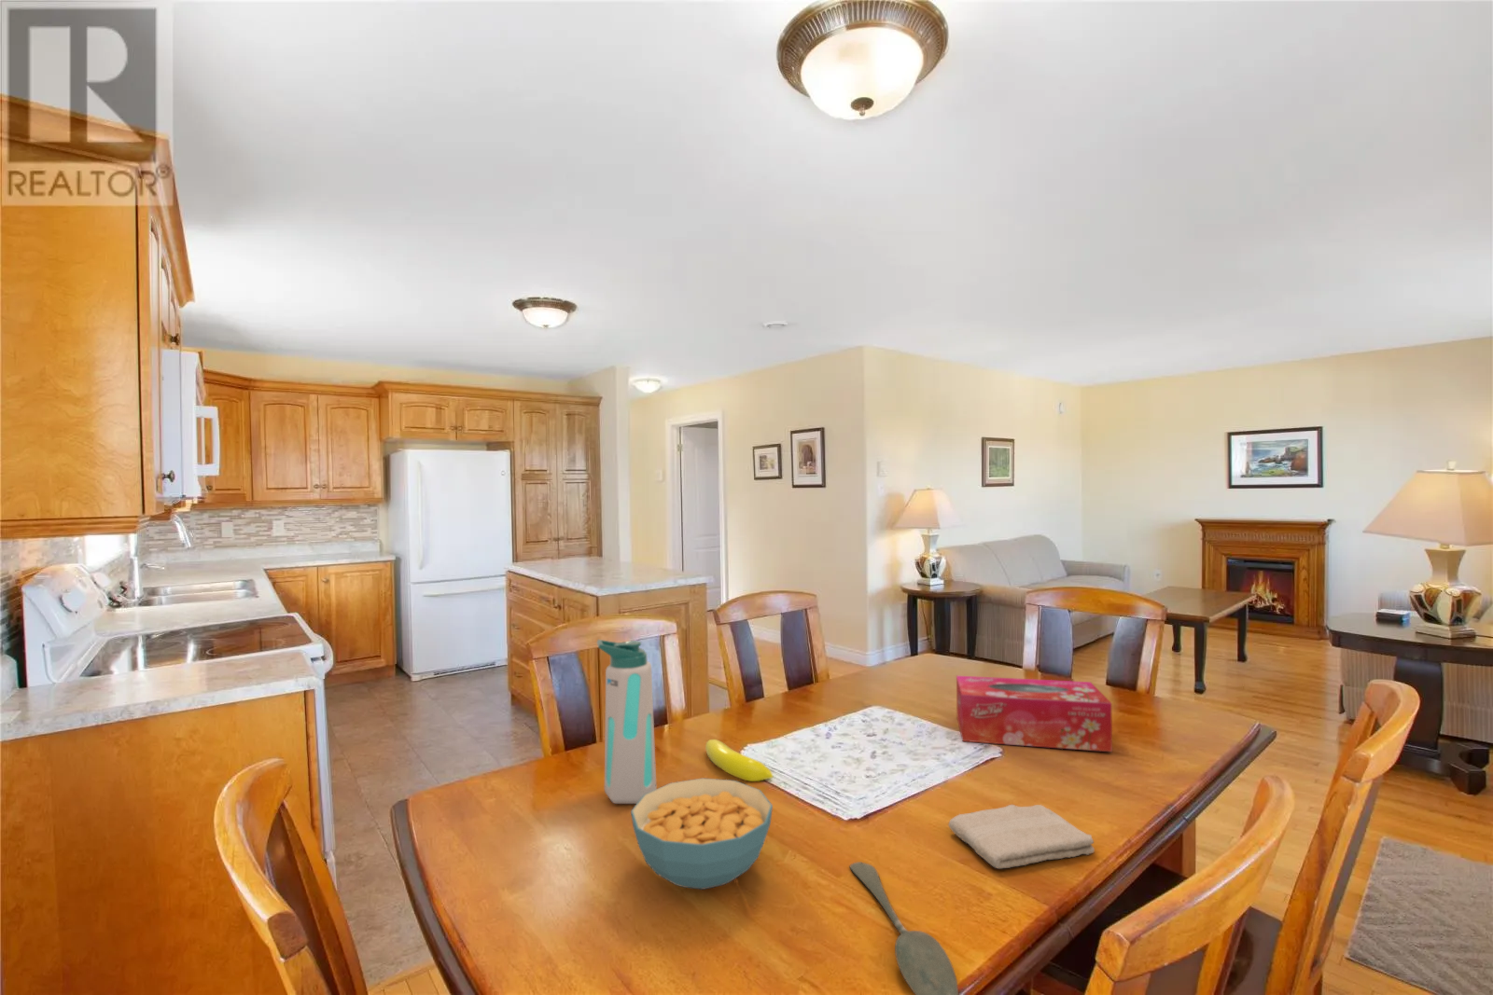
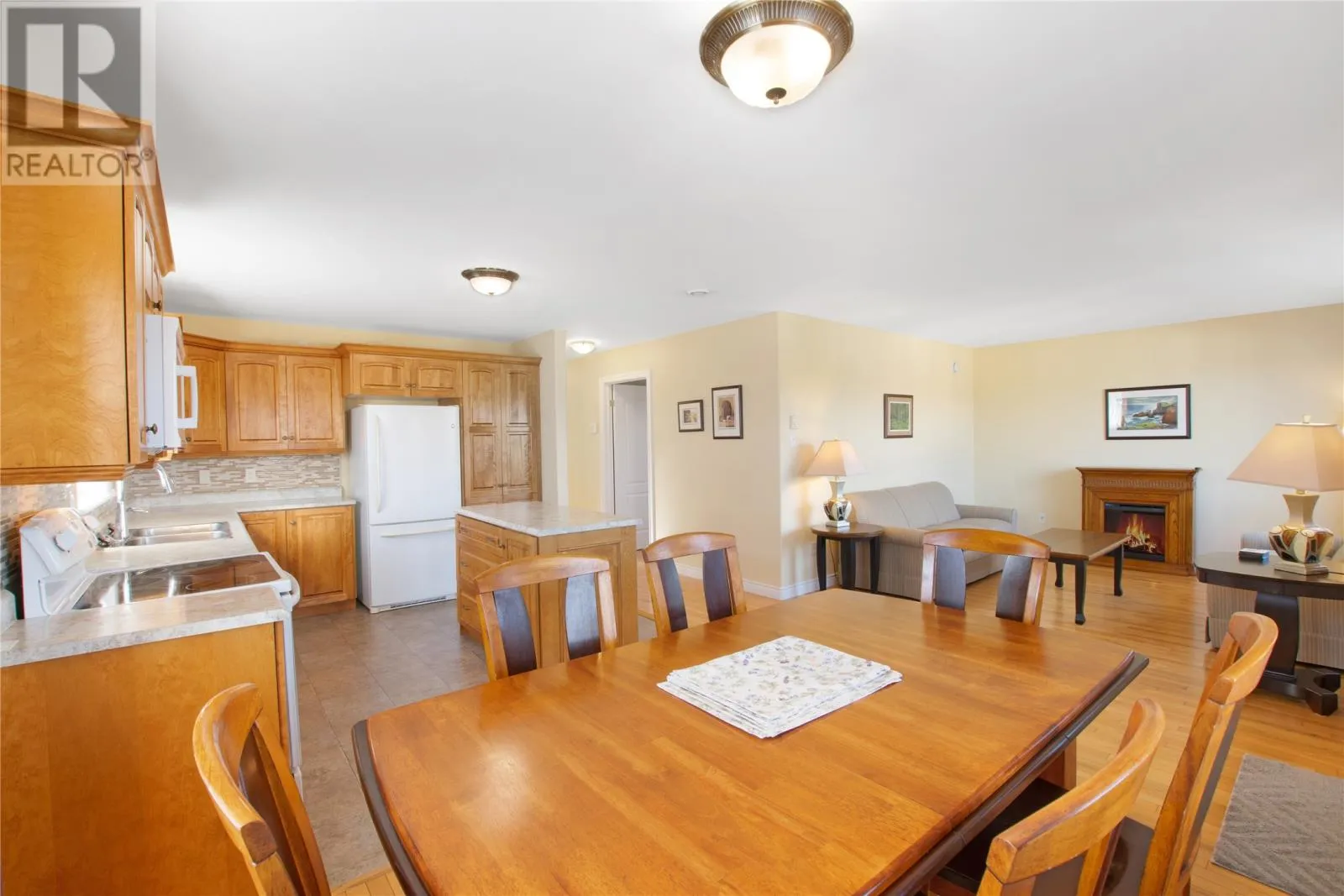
- water bottle [595,639,657,805]
- cereal bowl [630,777,773,891]
- spoon [849,861,960,995]
- tissue box [955,675,1113,753]
- banana [704,738,773,783]
- washcloth [948,804,1095,870]
